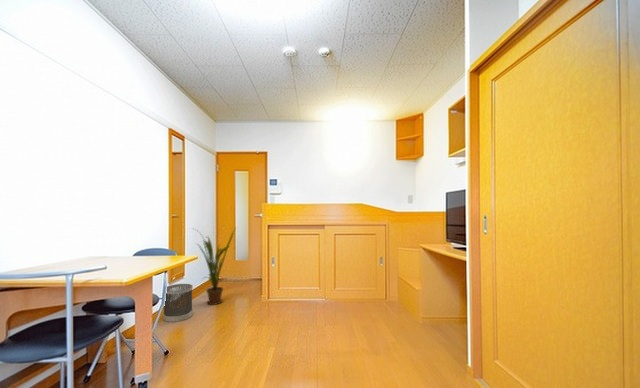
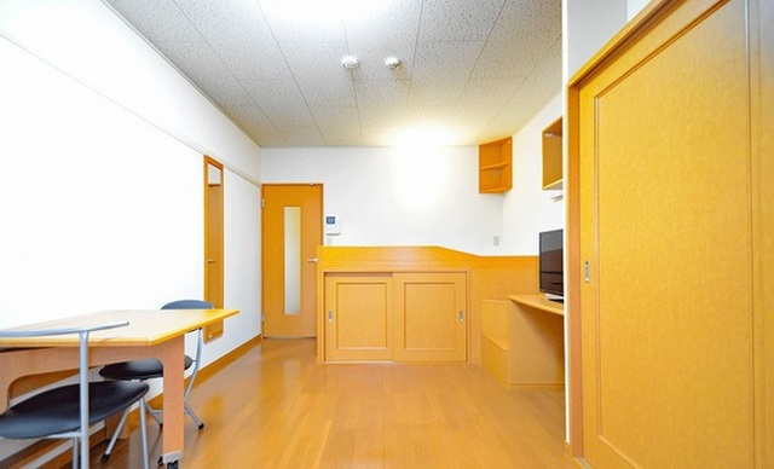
- house plant [190,227,237,306]
- wastebasket [162,283,194,323]
